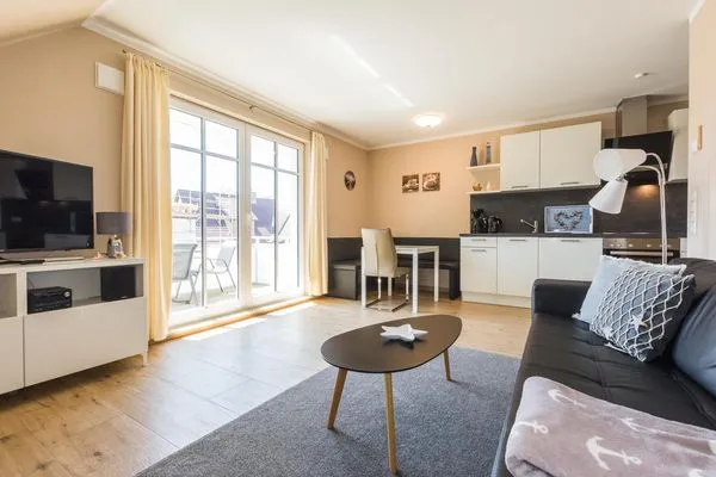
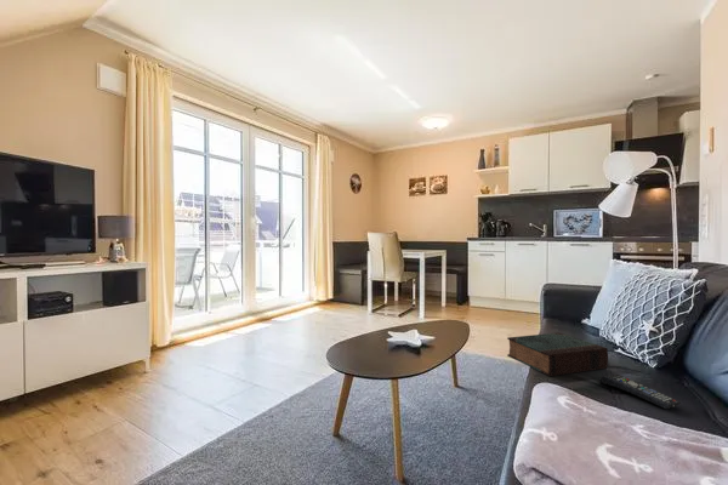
+ book [506,331,609,377]
+ remote control [598,373,682,410]
